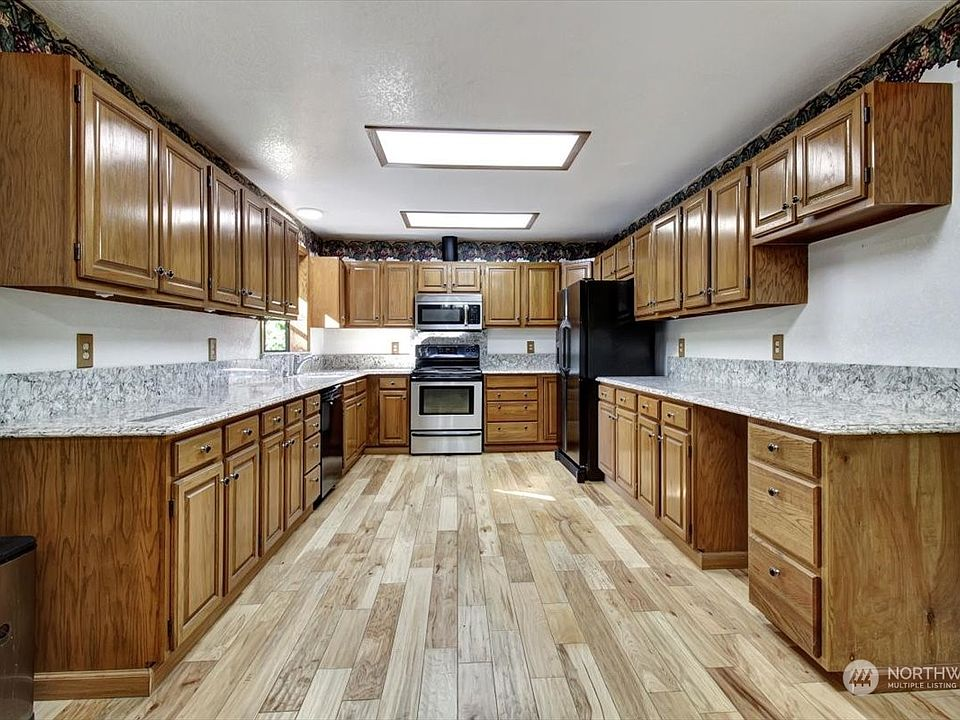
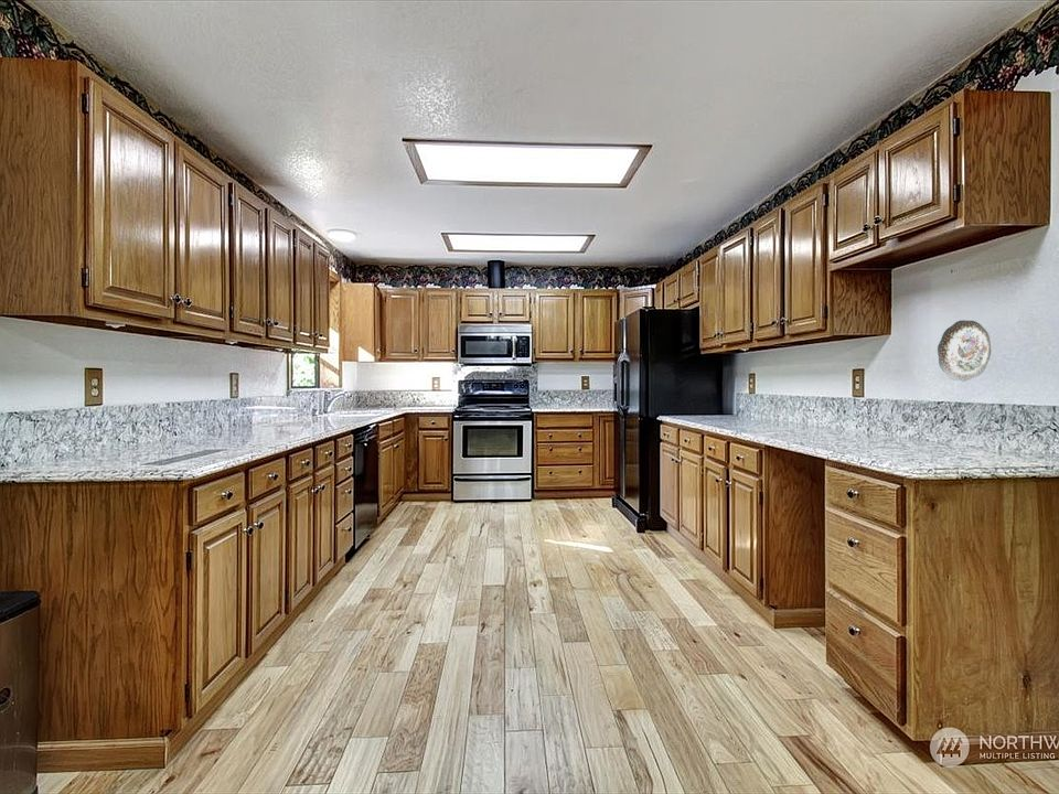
+ decorative plate [937,319,992,383]
